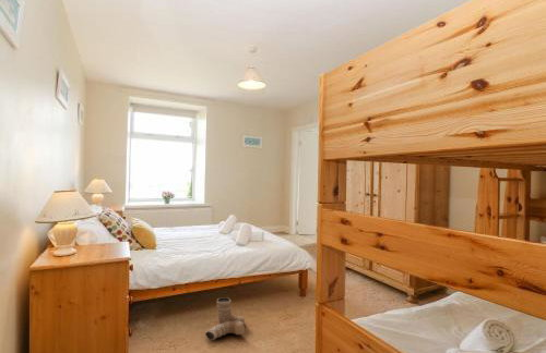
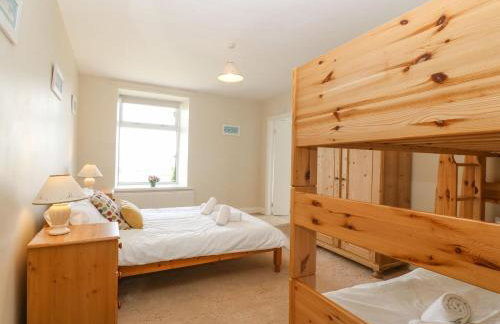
- boots [204,296,246,341]
